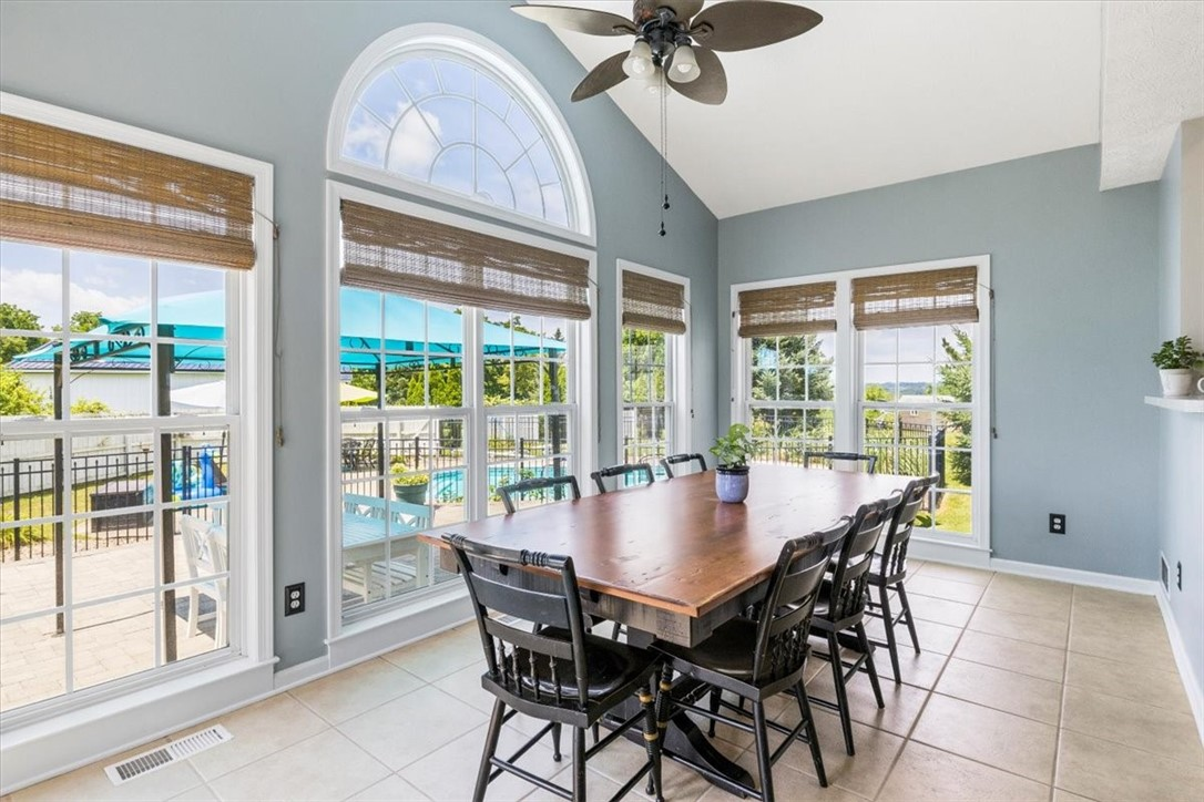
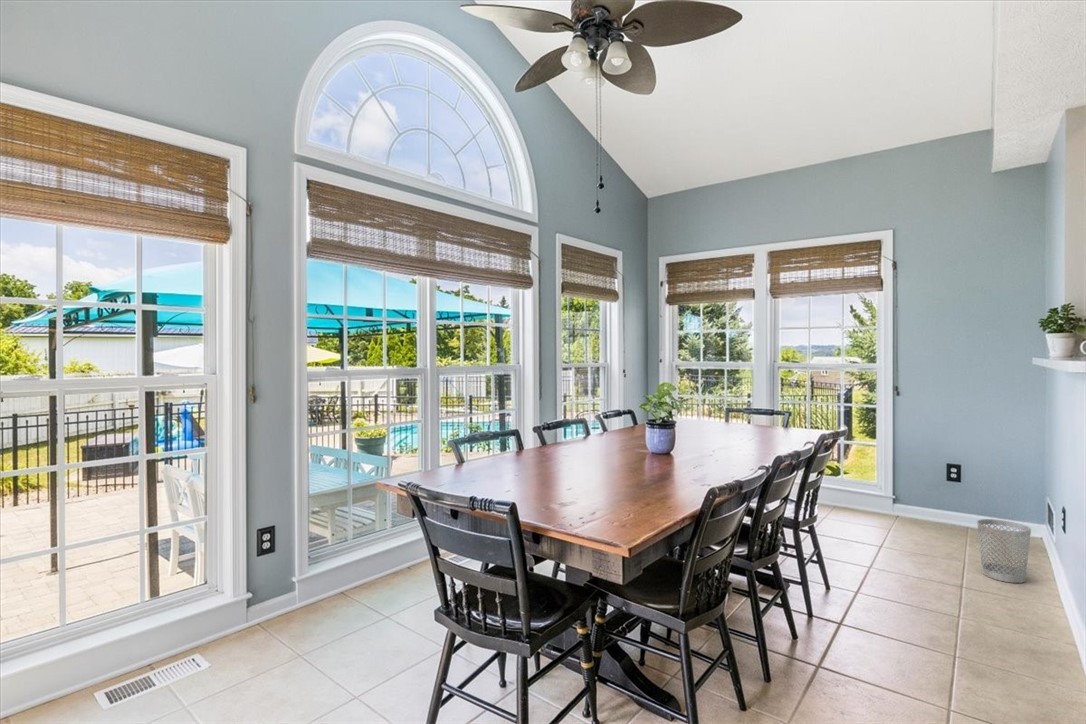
+ wastebasket [976,518,1032,584]
